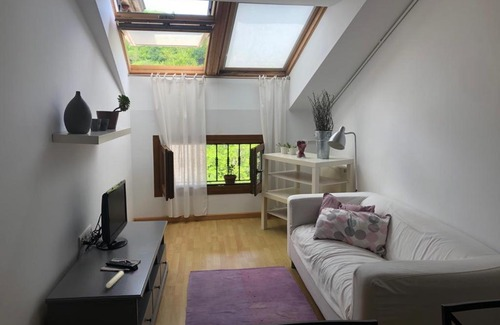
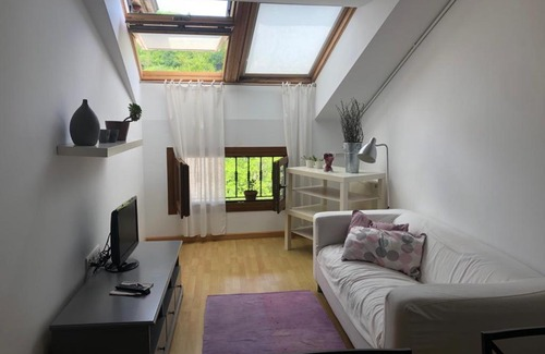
- candle [105,270,125,289]
